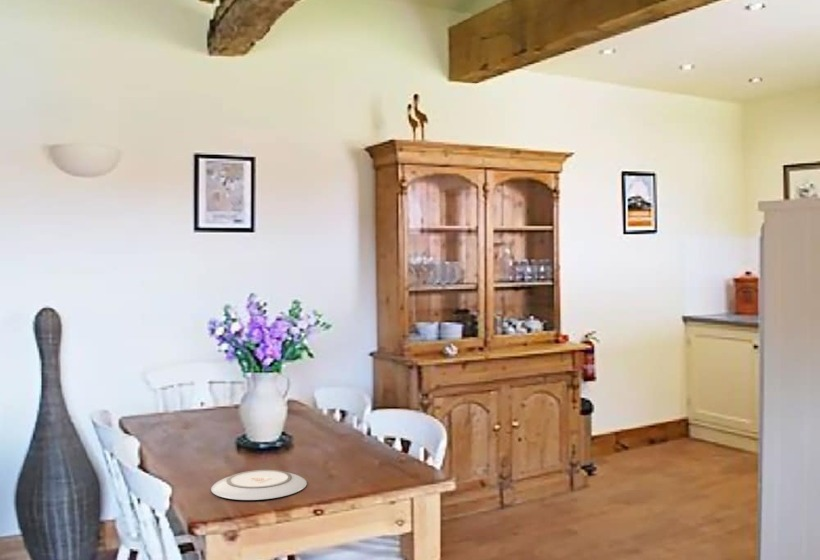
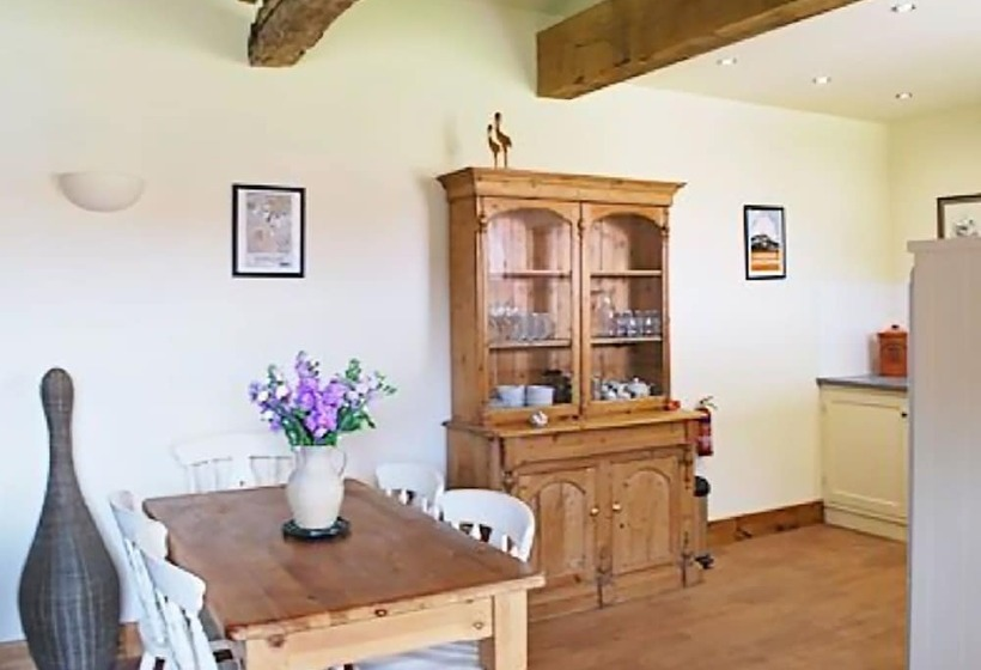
- plate [210,469,308,501]
